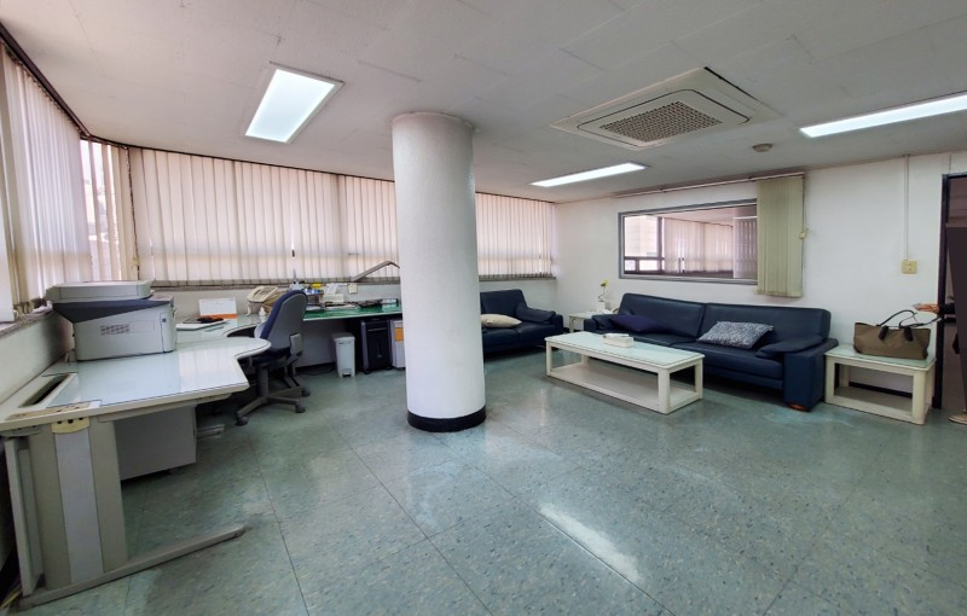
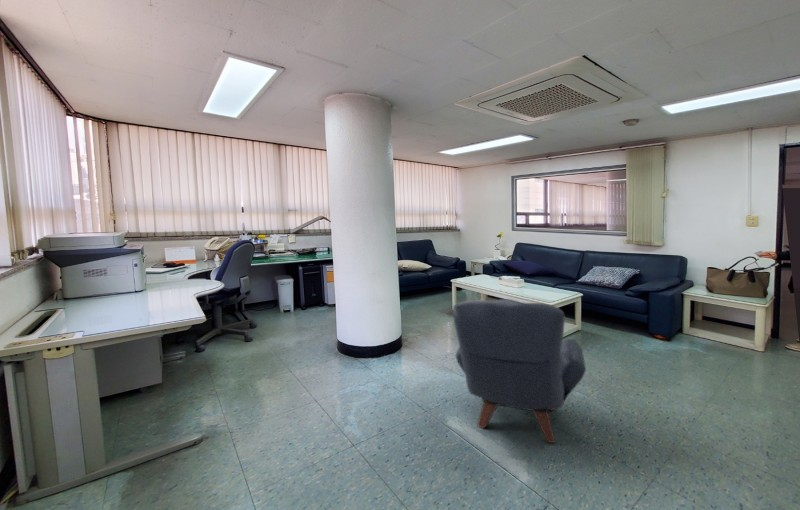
+ armchair [452,298,587,444]
